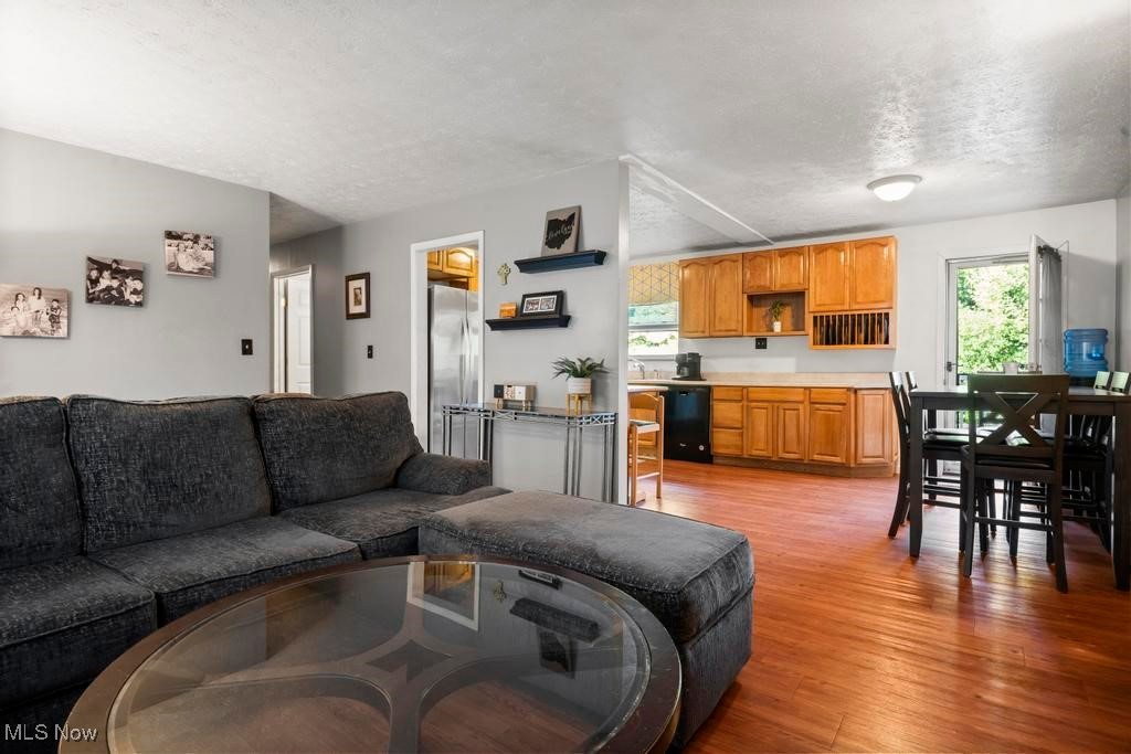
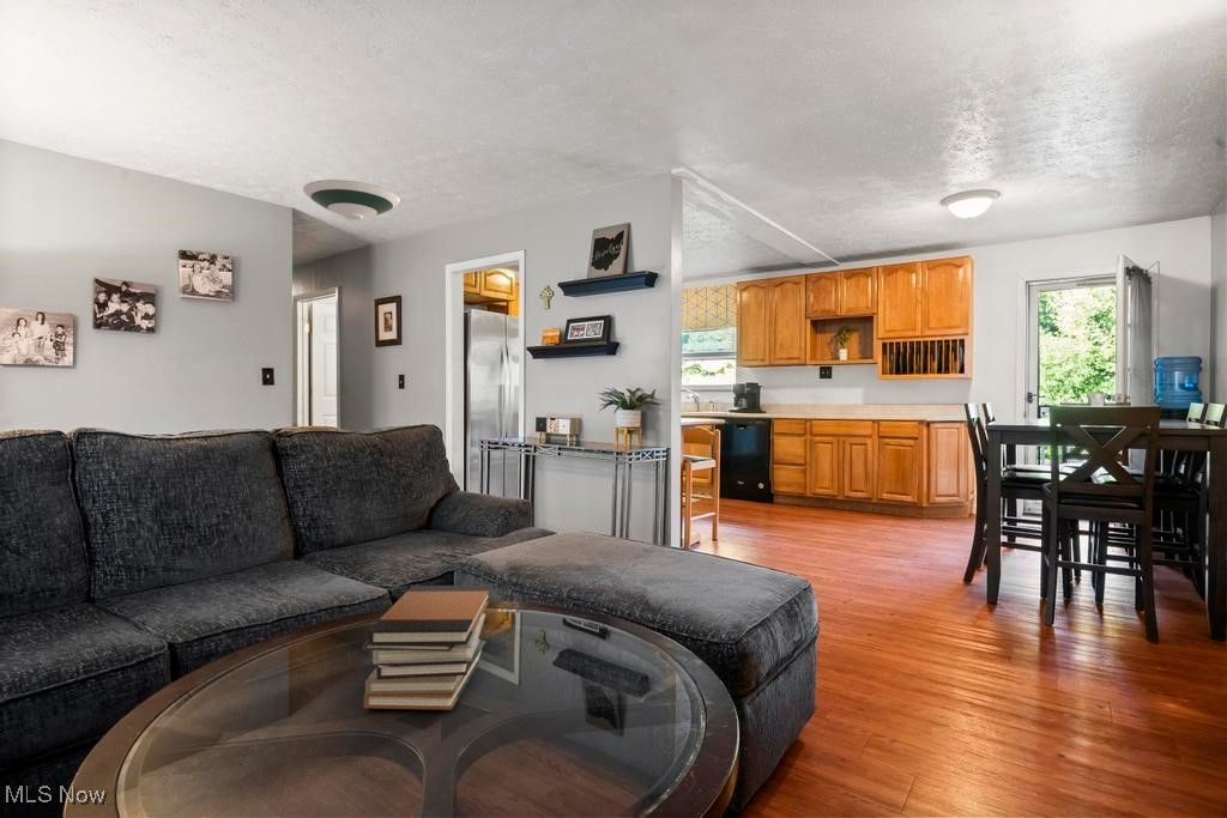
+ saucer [302,178,401,222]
+ book stack [362,584,492,711]
